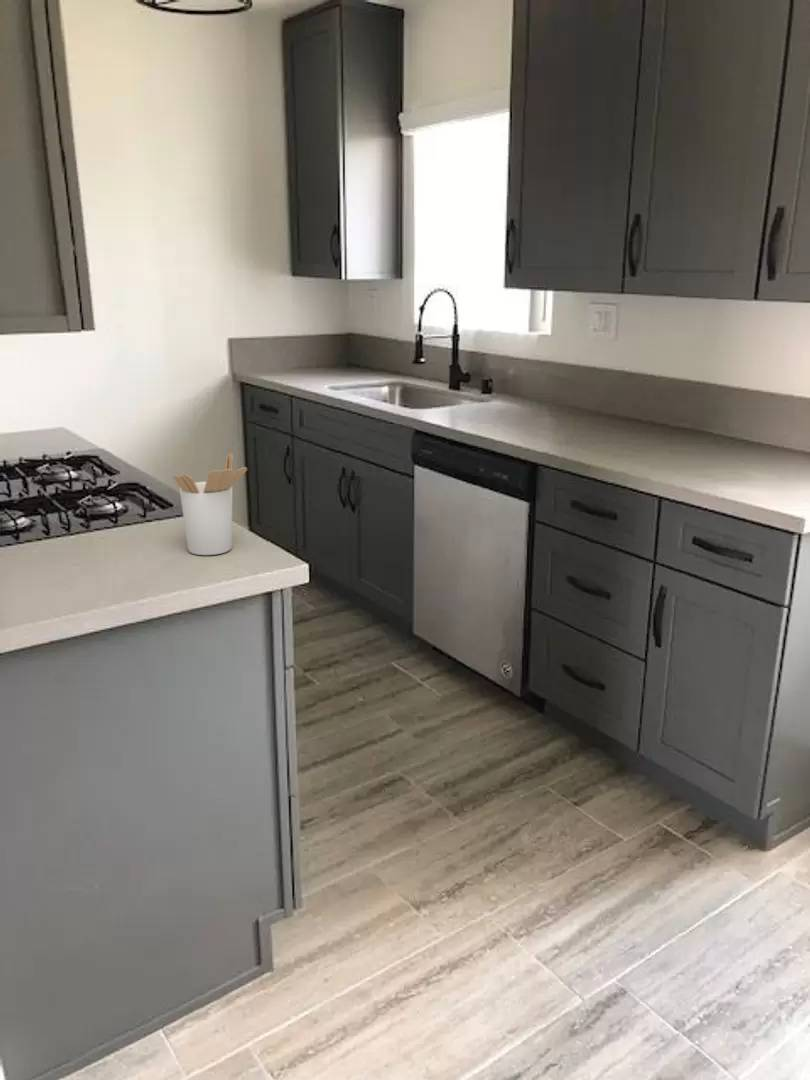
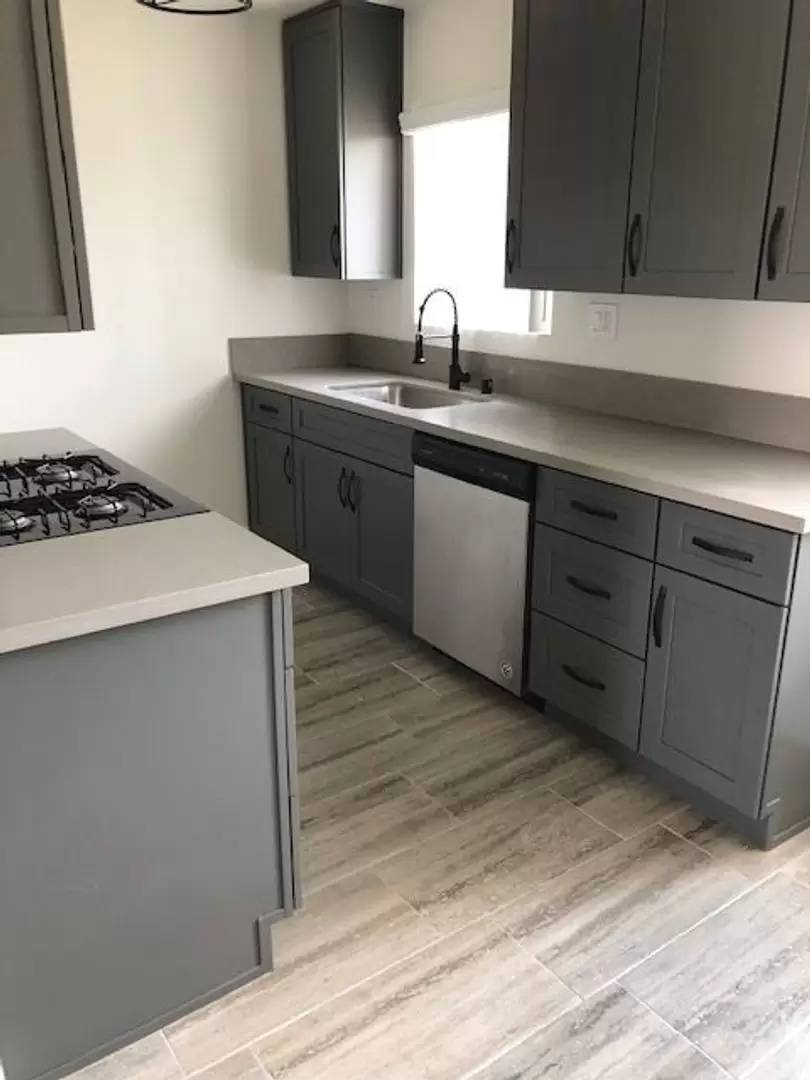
- utensil holder [173,452,248,556]
